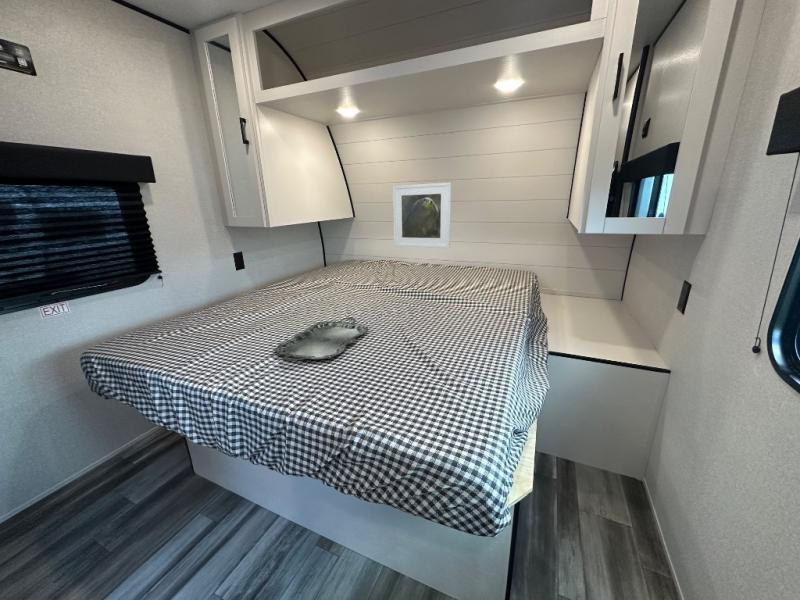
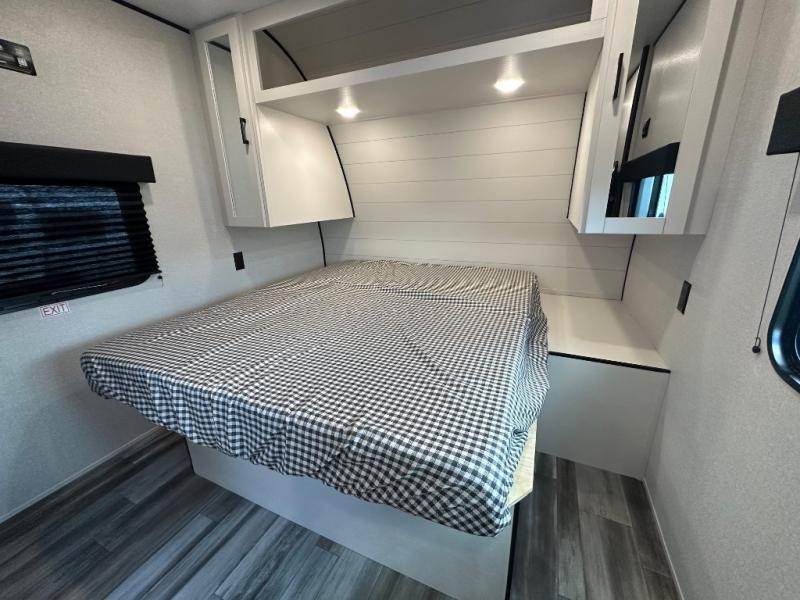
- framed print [392,182,453,249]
- serving tray [272,317,369,362]
